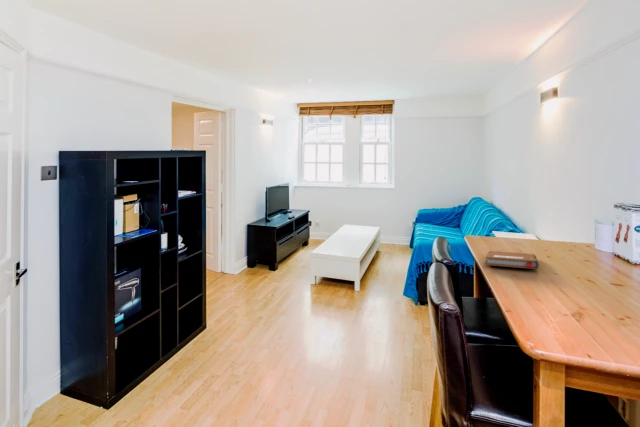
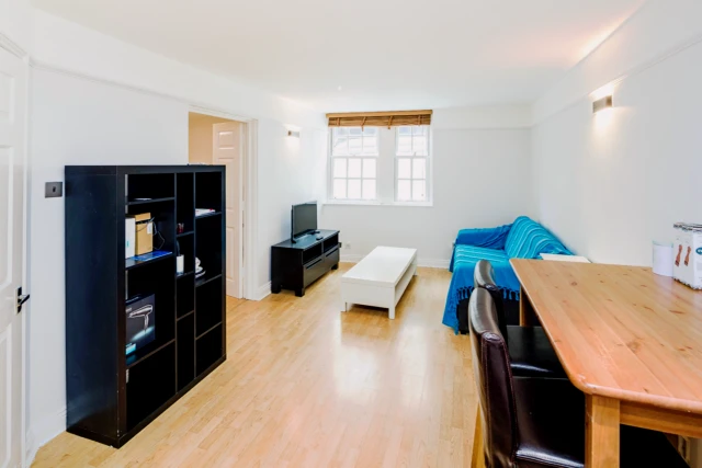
- notebook [484,250,540,270]
